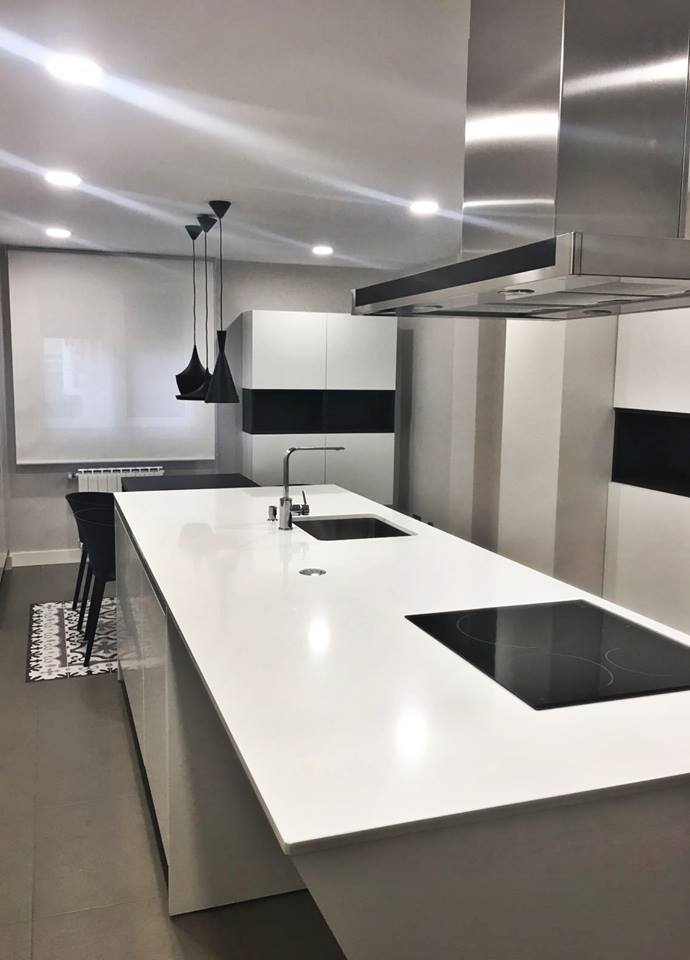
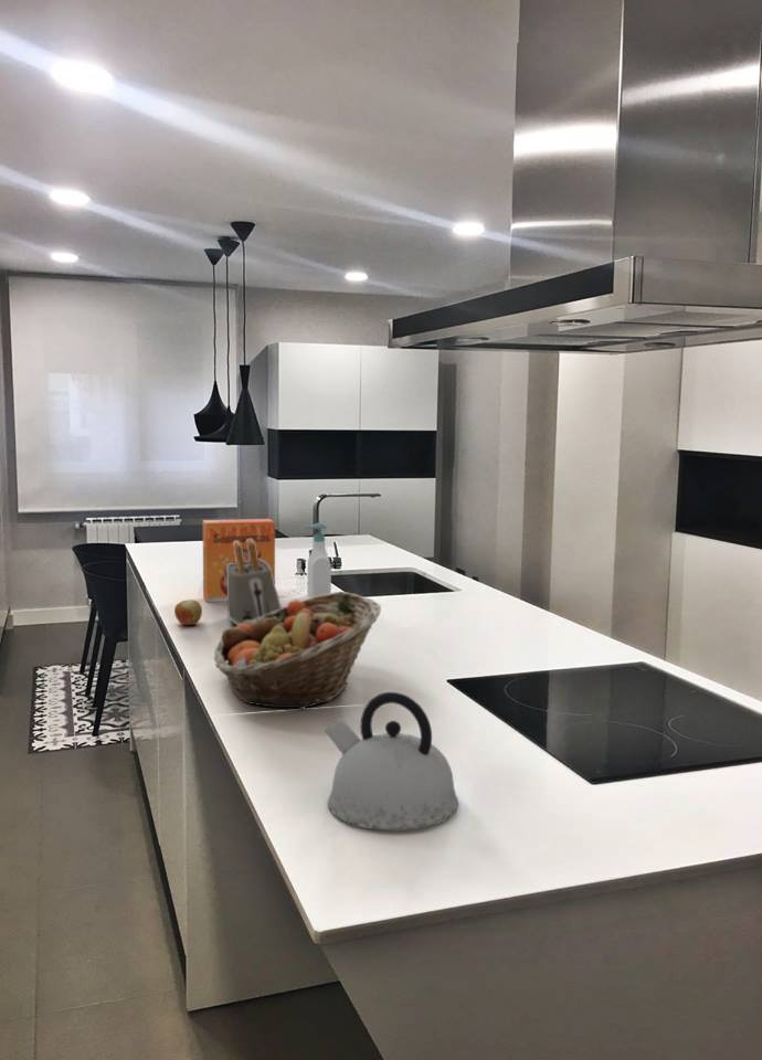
+ soap bottle [305,521,332,598]
+ fruit basket [213,591,382,710]
+ kettle [324,691,459,831]
+ toaster [226,539,283,627]
+ apple [173,598,203,626]
+ cereal box [202,518,276,604]
